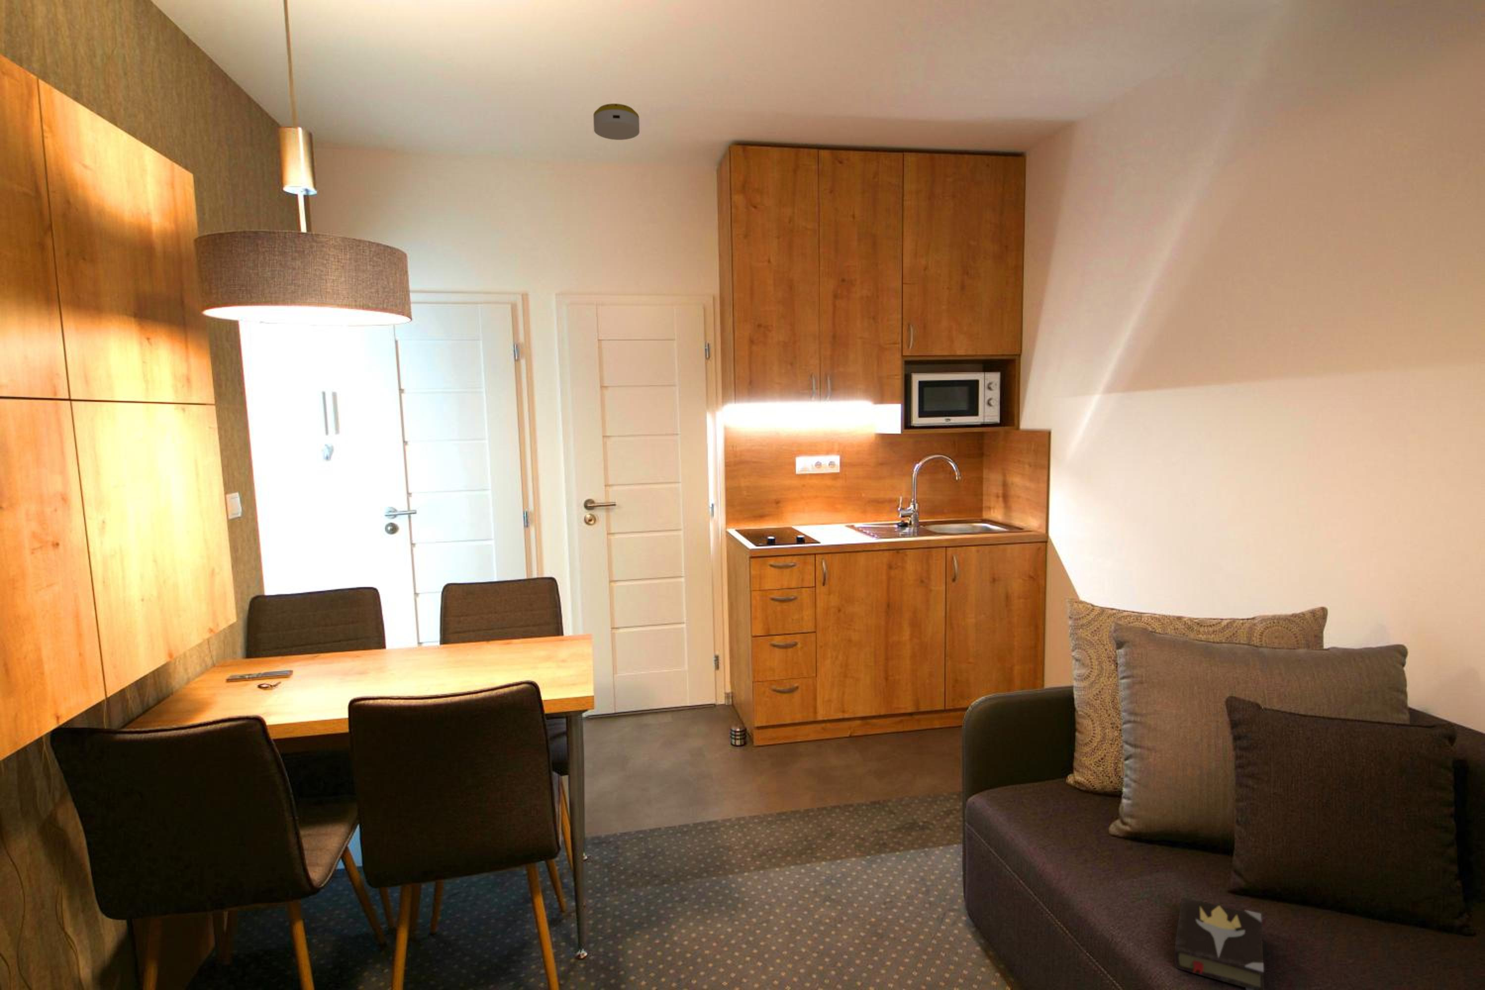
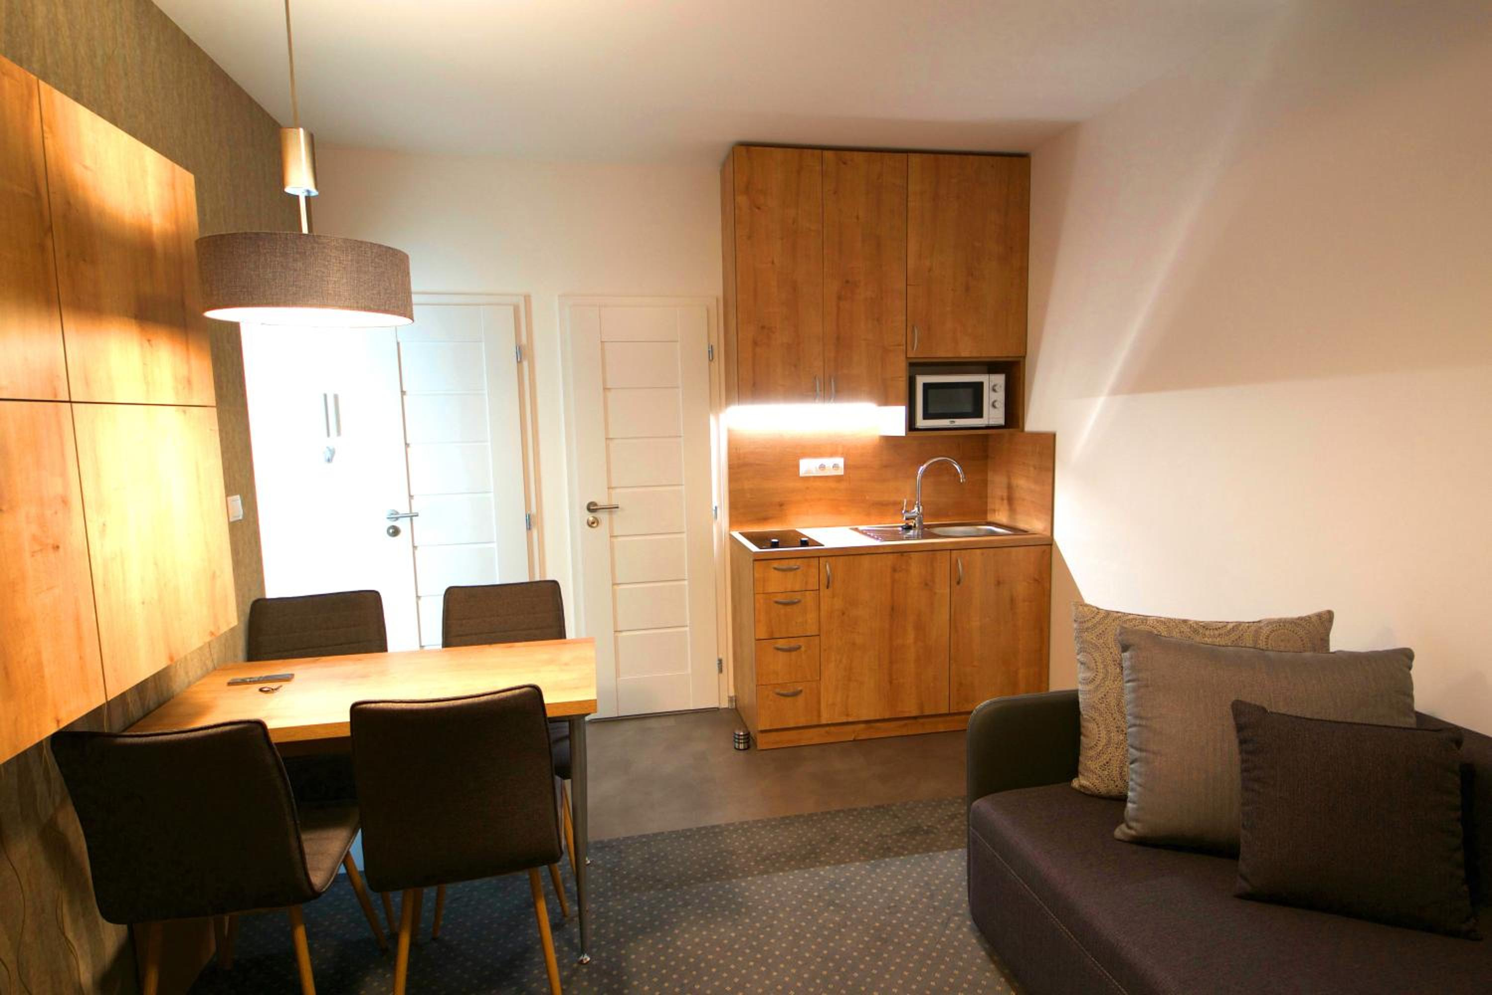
- hardback book [1173,897,1265,990]
- smoke detector [593,103,640,140]
